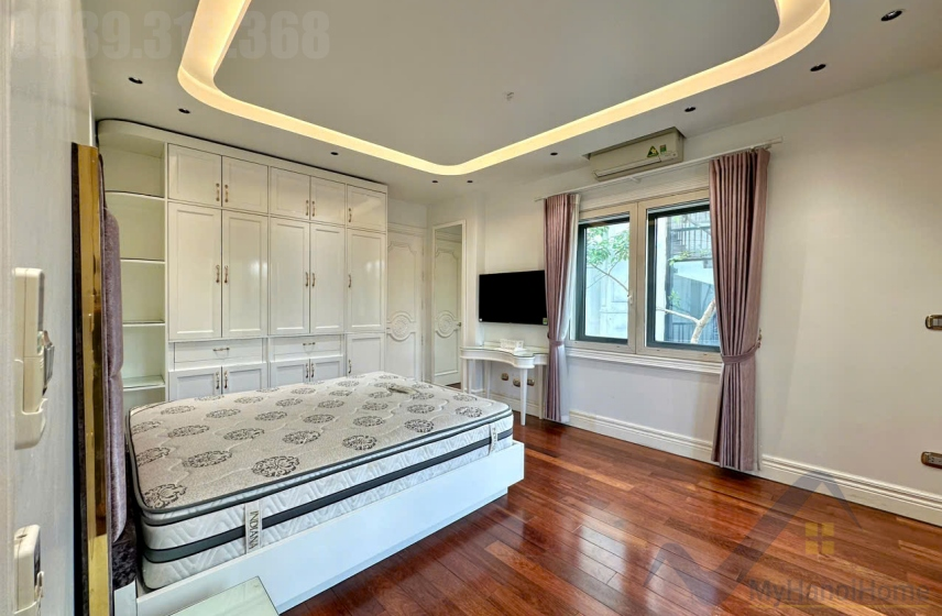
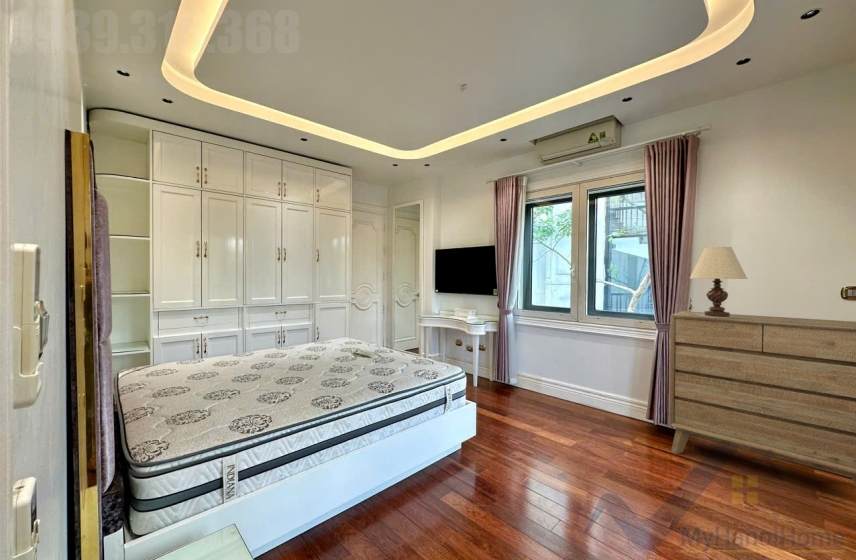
+ table lamp [689,246,749,318]
+ dresser [668,310,856,488]
